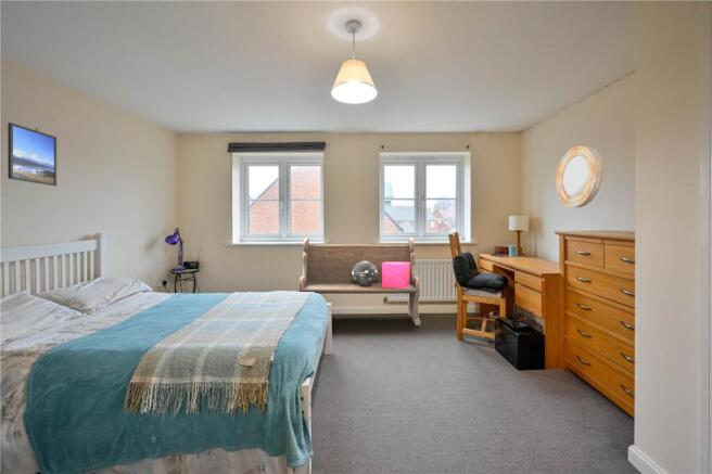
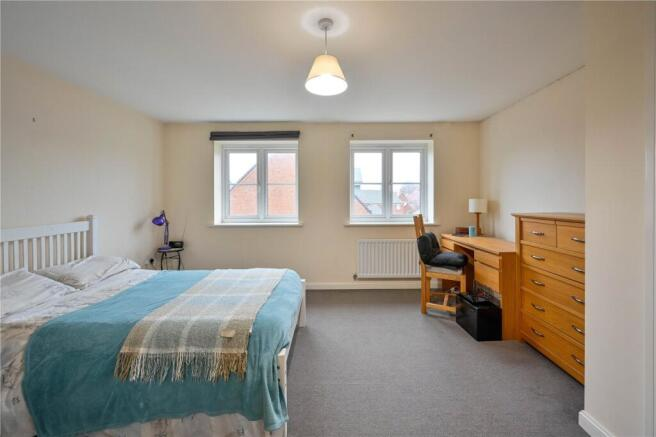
- bench [297,236,421,326]
- decorative sphere [353,261,378,286]
- home mirror [555,144,603,208]
- storage bin [382,262,410,289]
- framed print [7,121,58,187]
